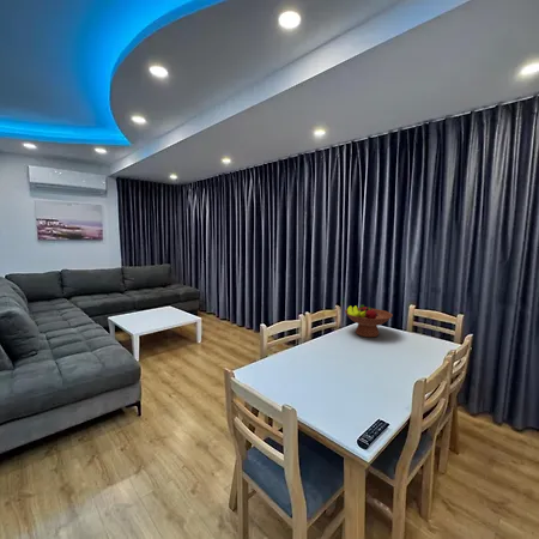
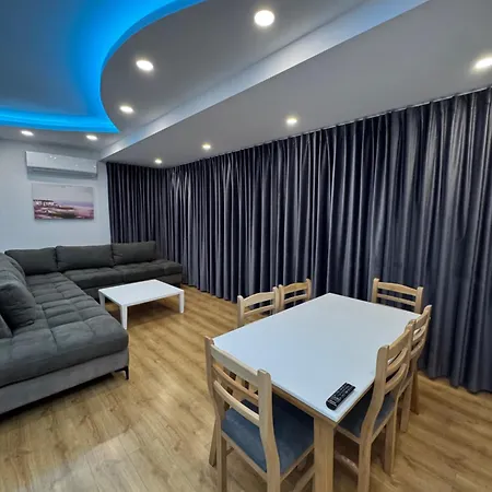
- fruit bowl [344,304,394,338]
